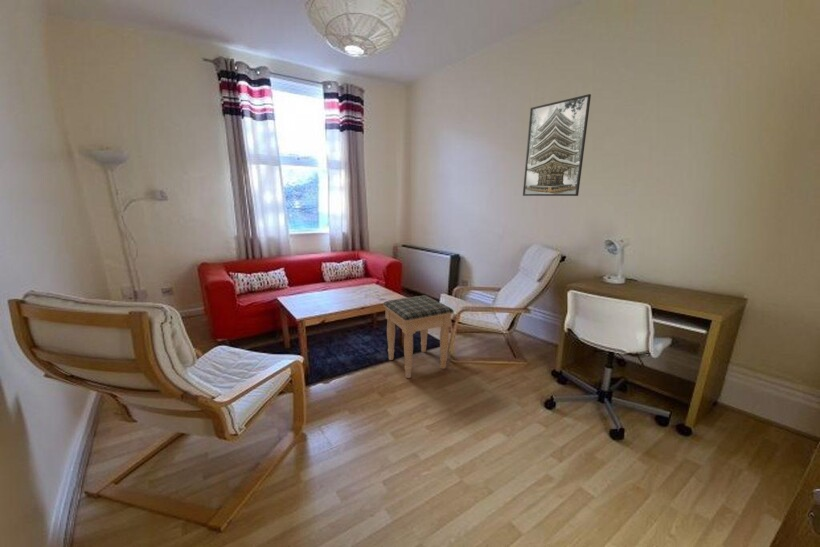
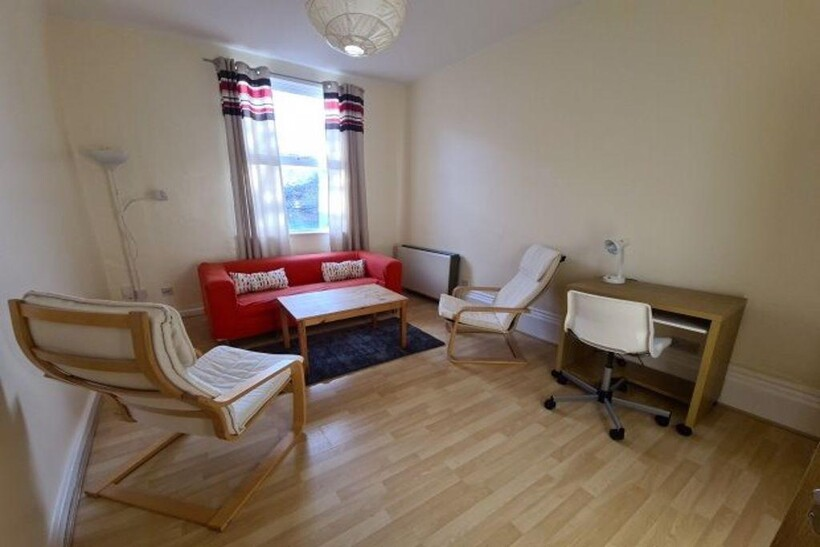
- footstool [383,294,455,379]
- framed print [522,93,592,197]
